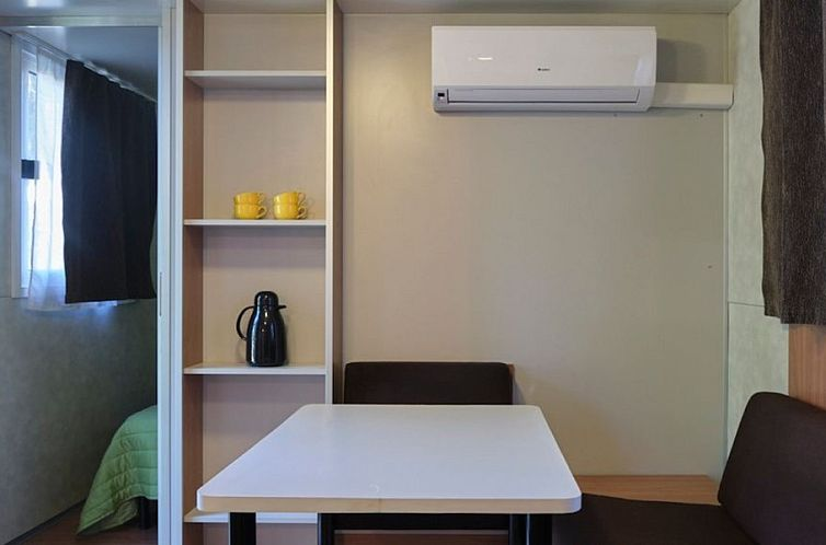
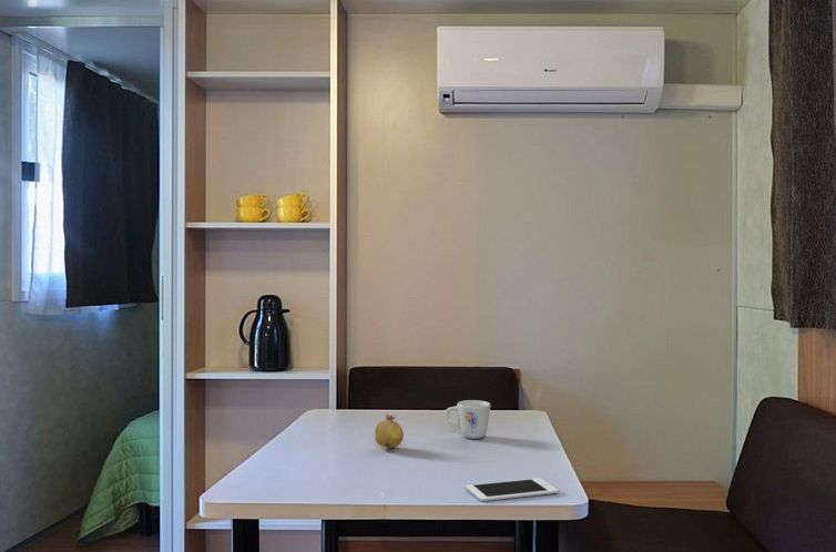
+ cell phone [465,477,560,502]
+ mug [444,399,491,440]
+ fruit [374,413,405,453]
